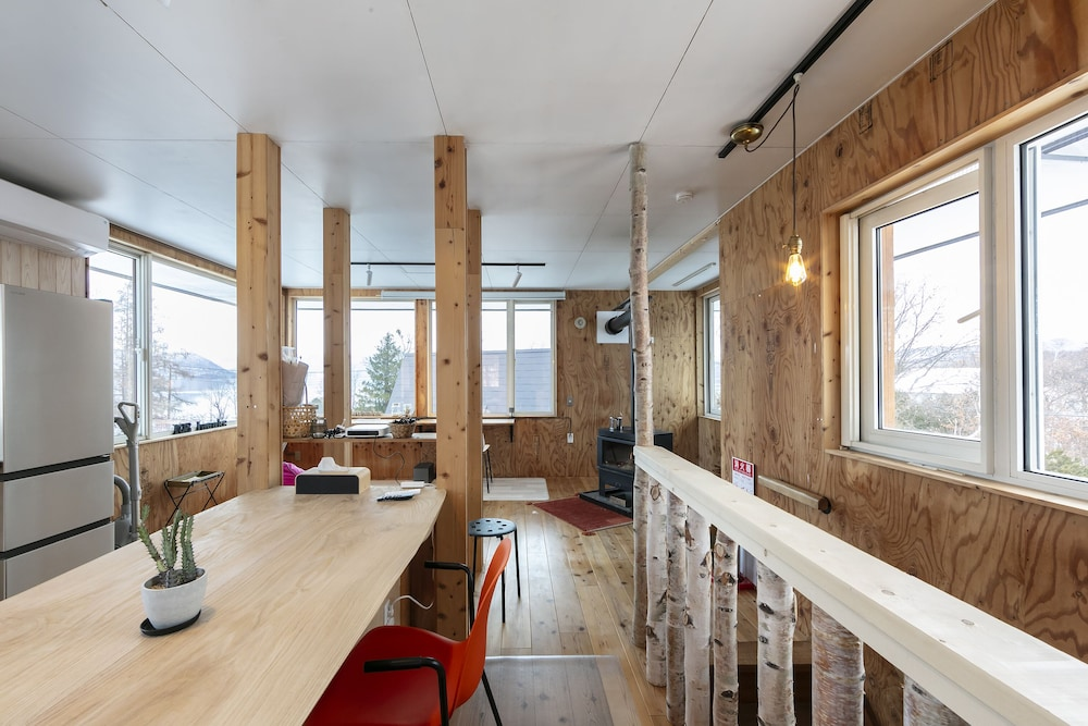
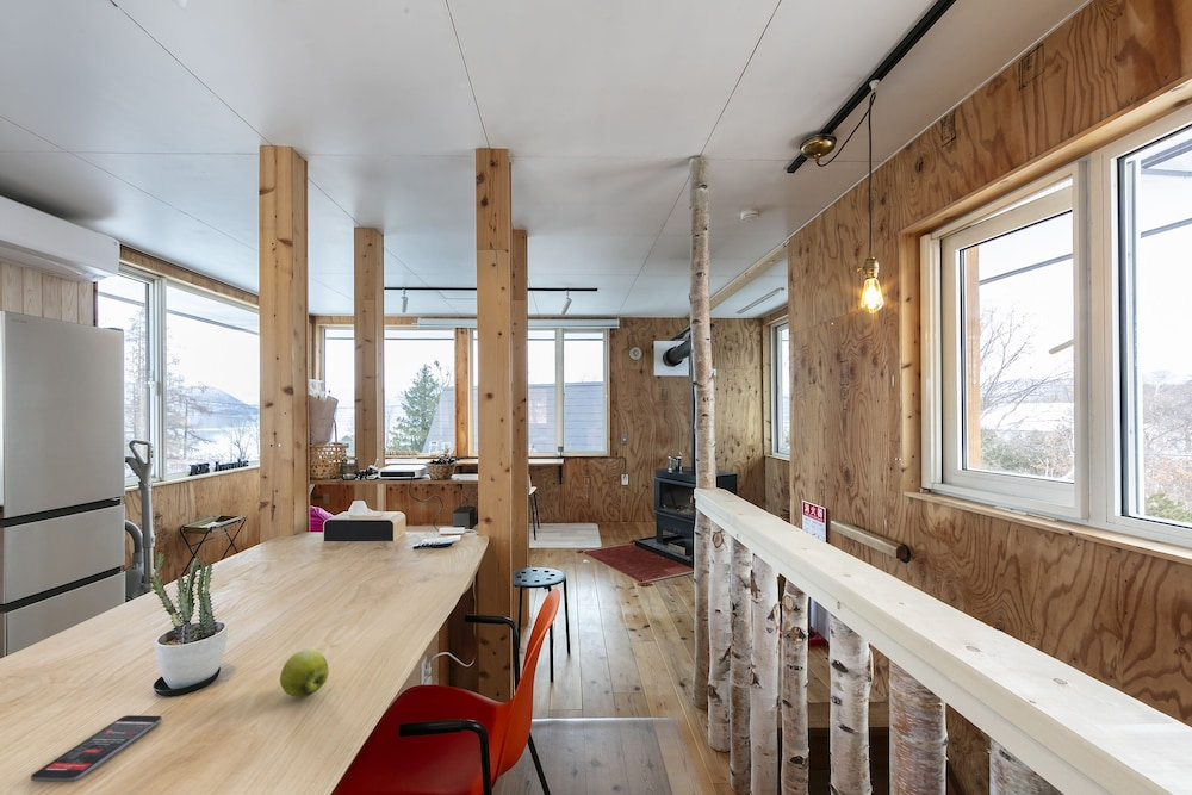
+ apple [279,647,330,698]
+ smartphone [30,714,163,783]
